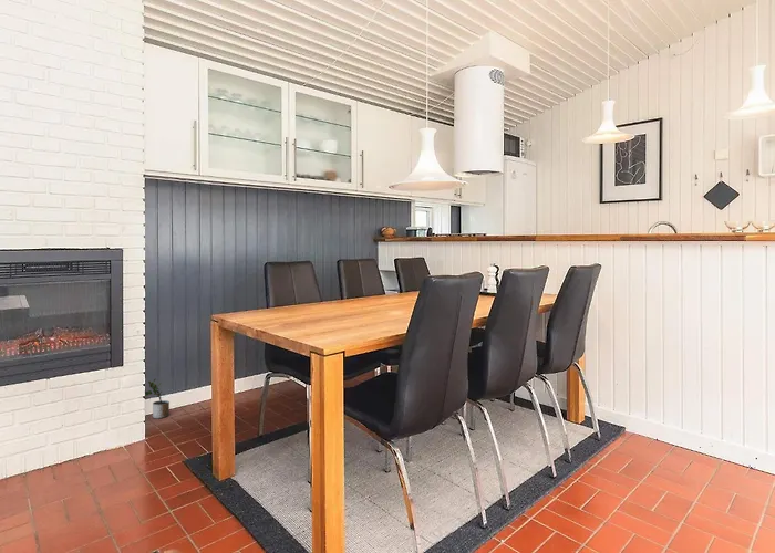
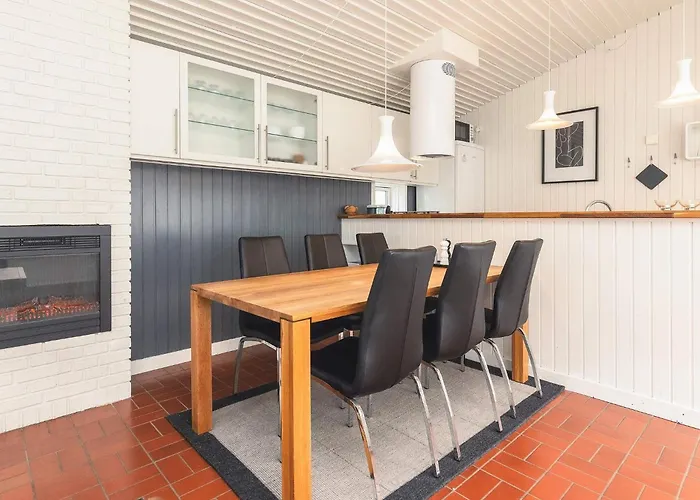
- potted plant [144,377,170,419]
